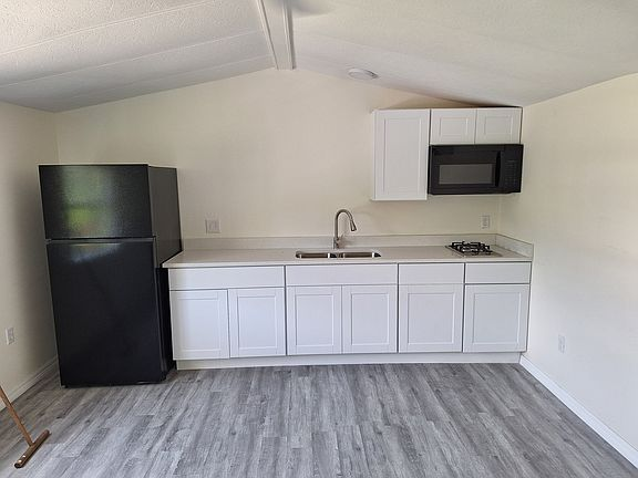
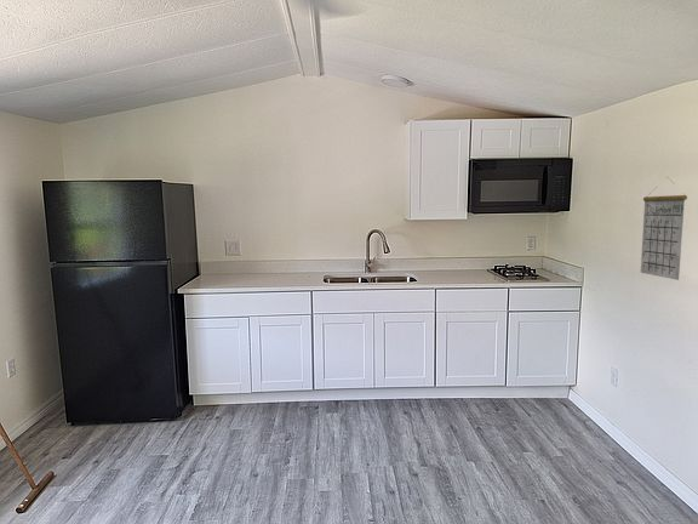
+ calendar [640,176,688,281]
